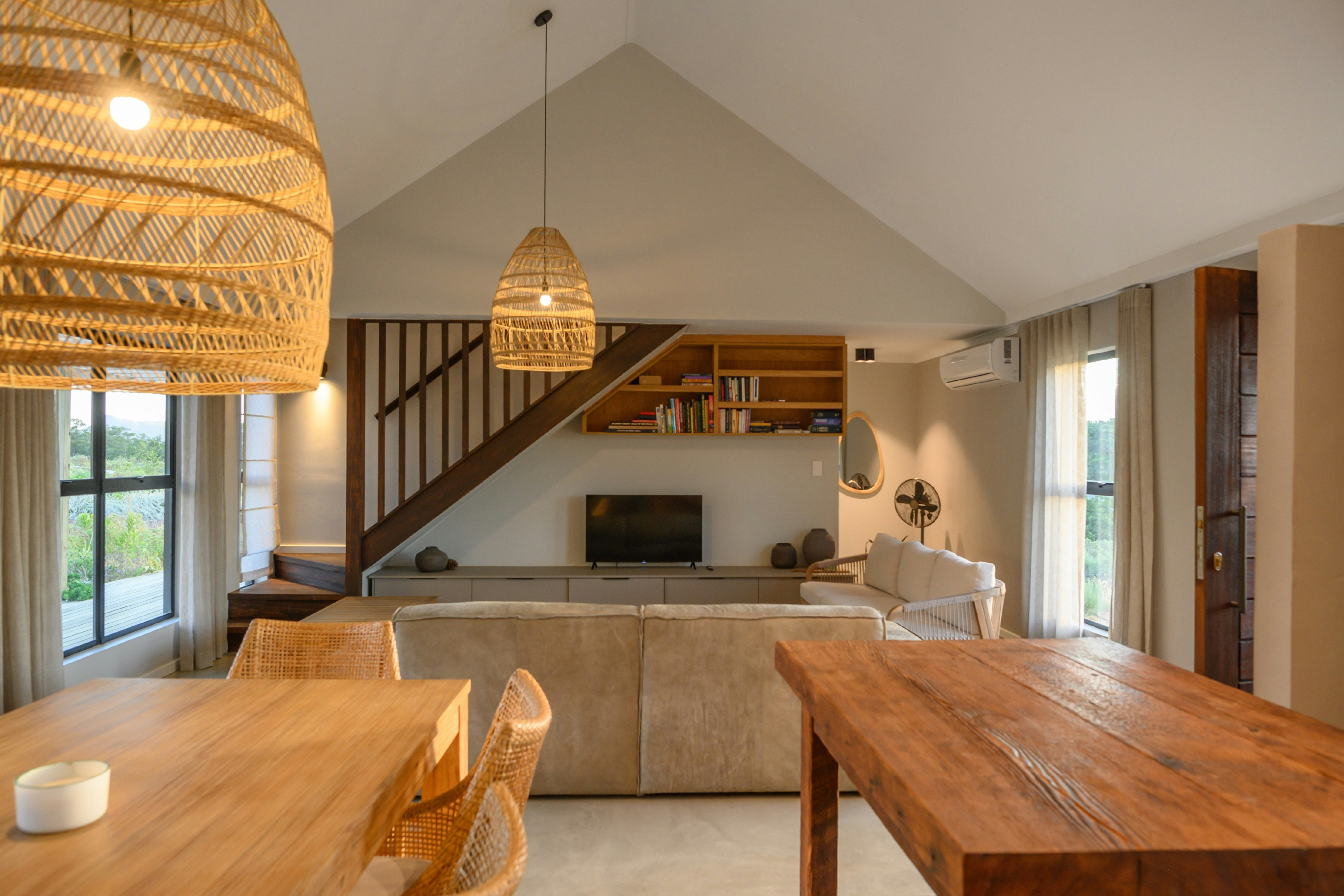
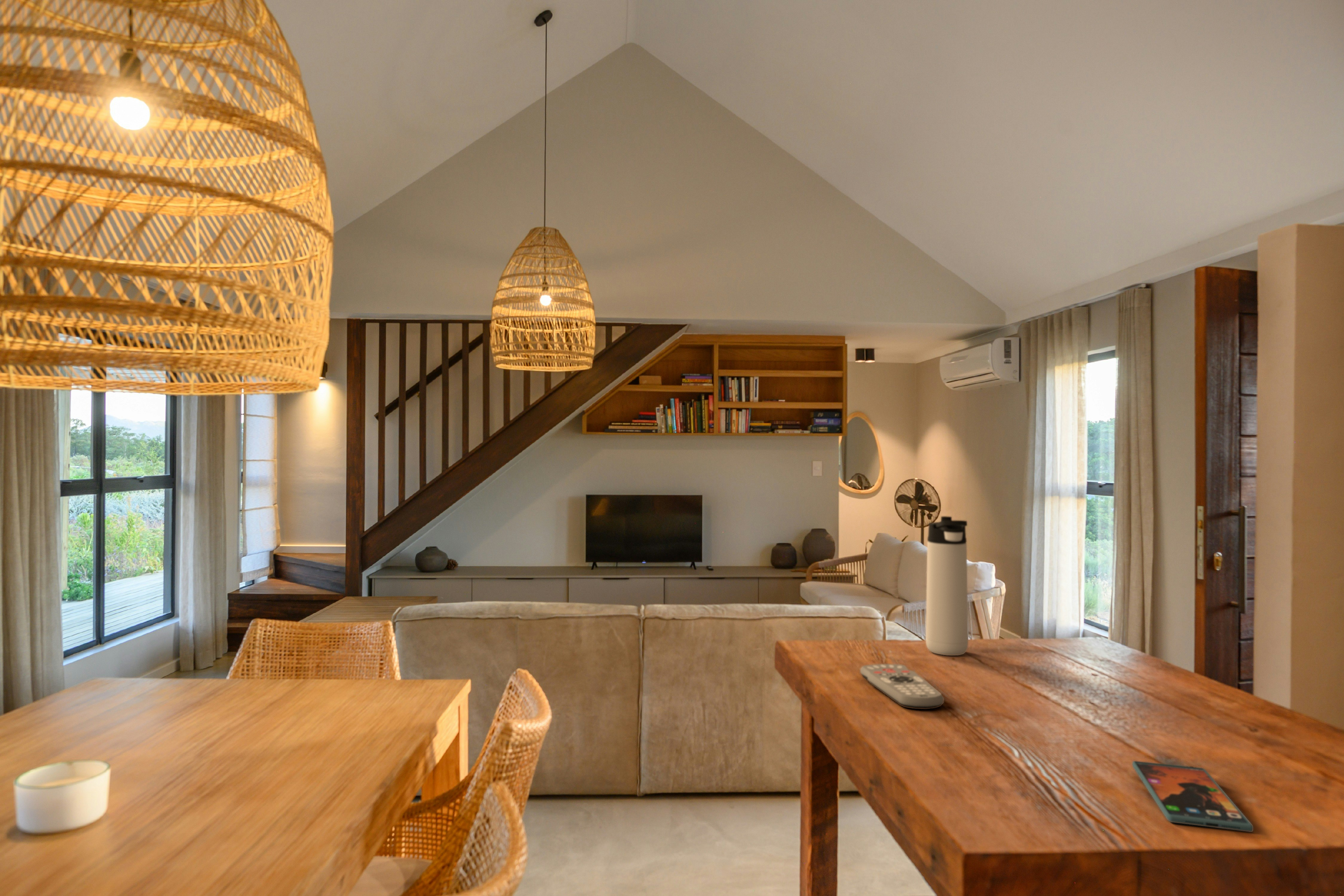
+ thermos bottle [925,516,969,656]
+ remote control [860,664,944,710]
+ smartphone [1132,761,1254,832]
